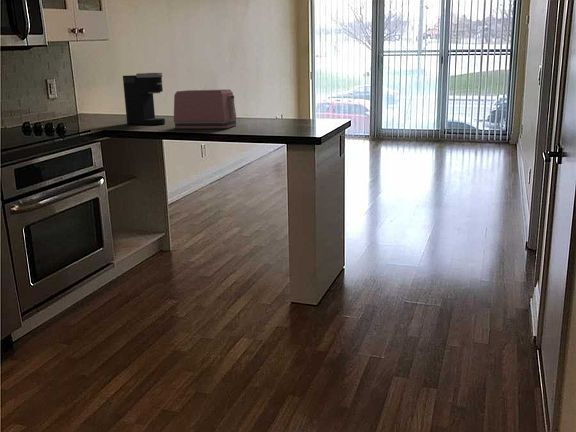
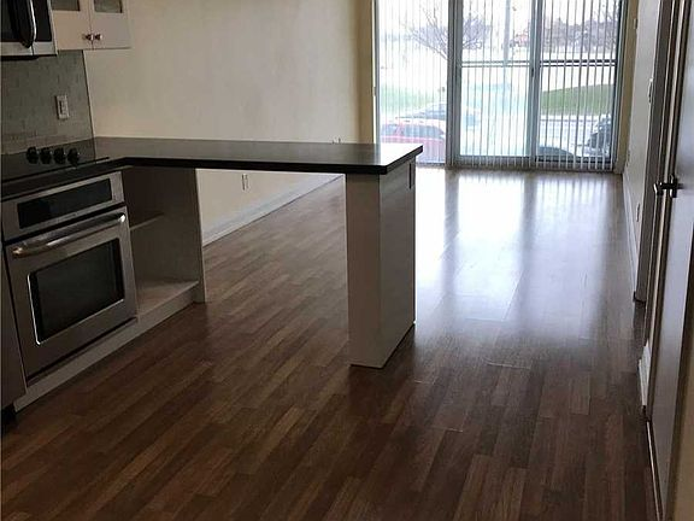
- toaster [173,88,237,130]
- coffee maker [122,72,166,126]
